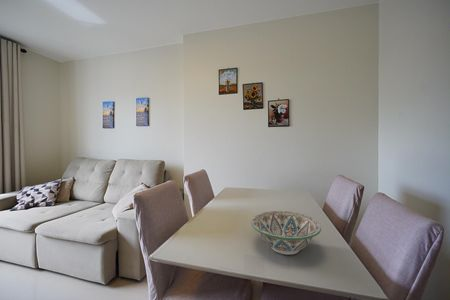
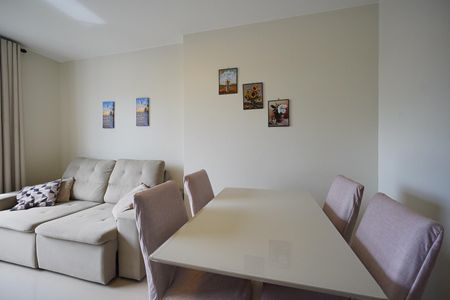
- decorative bowl [250,210,322,256]
